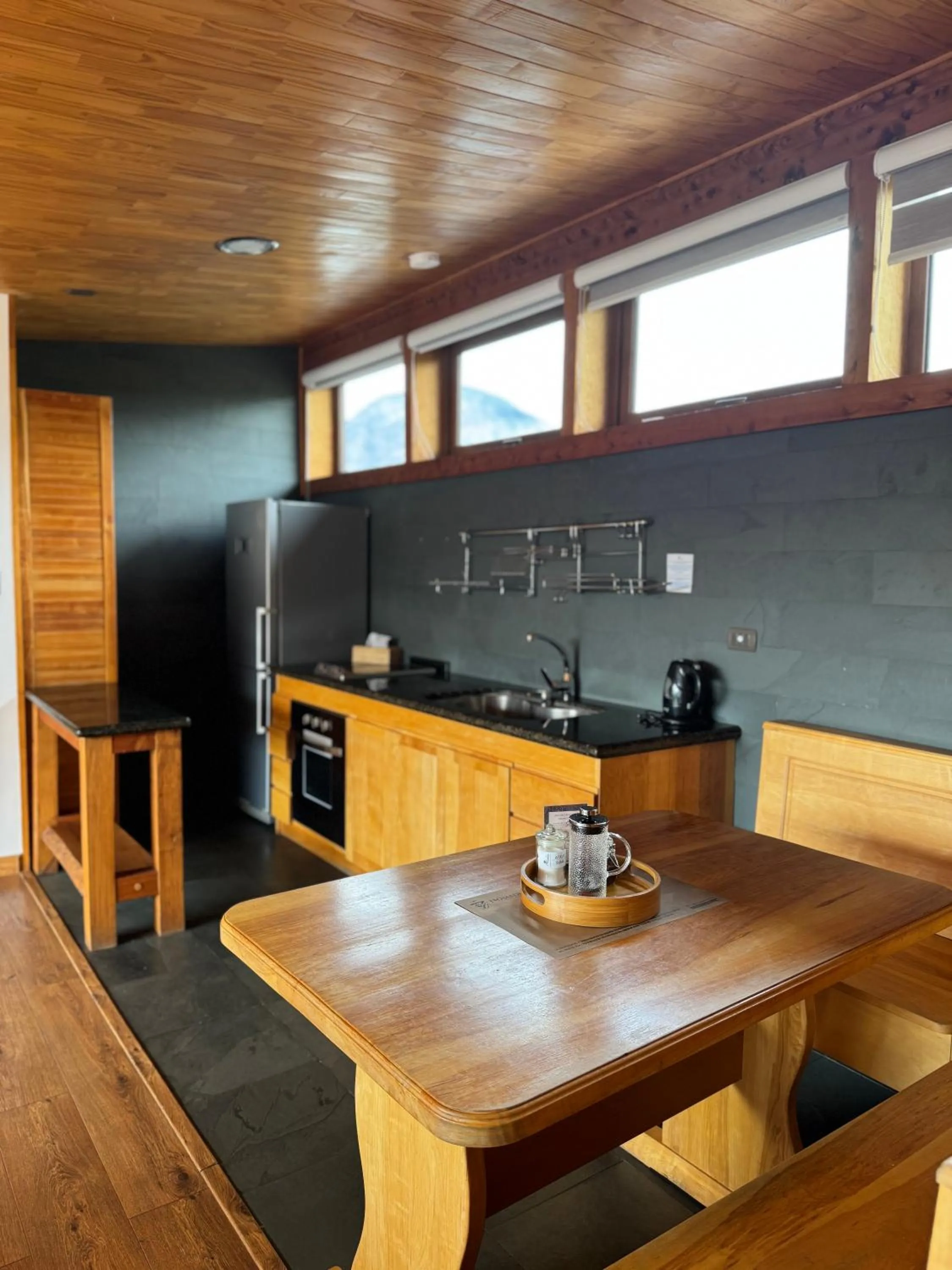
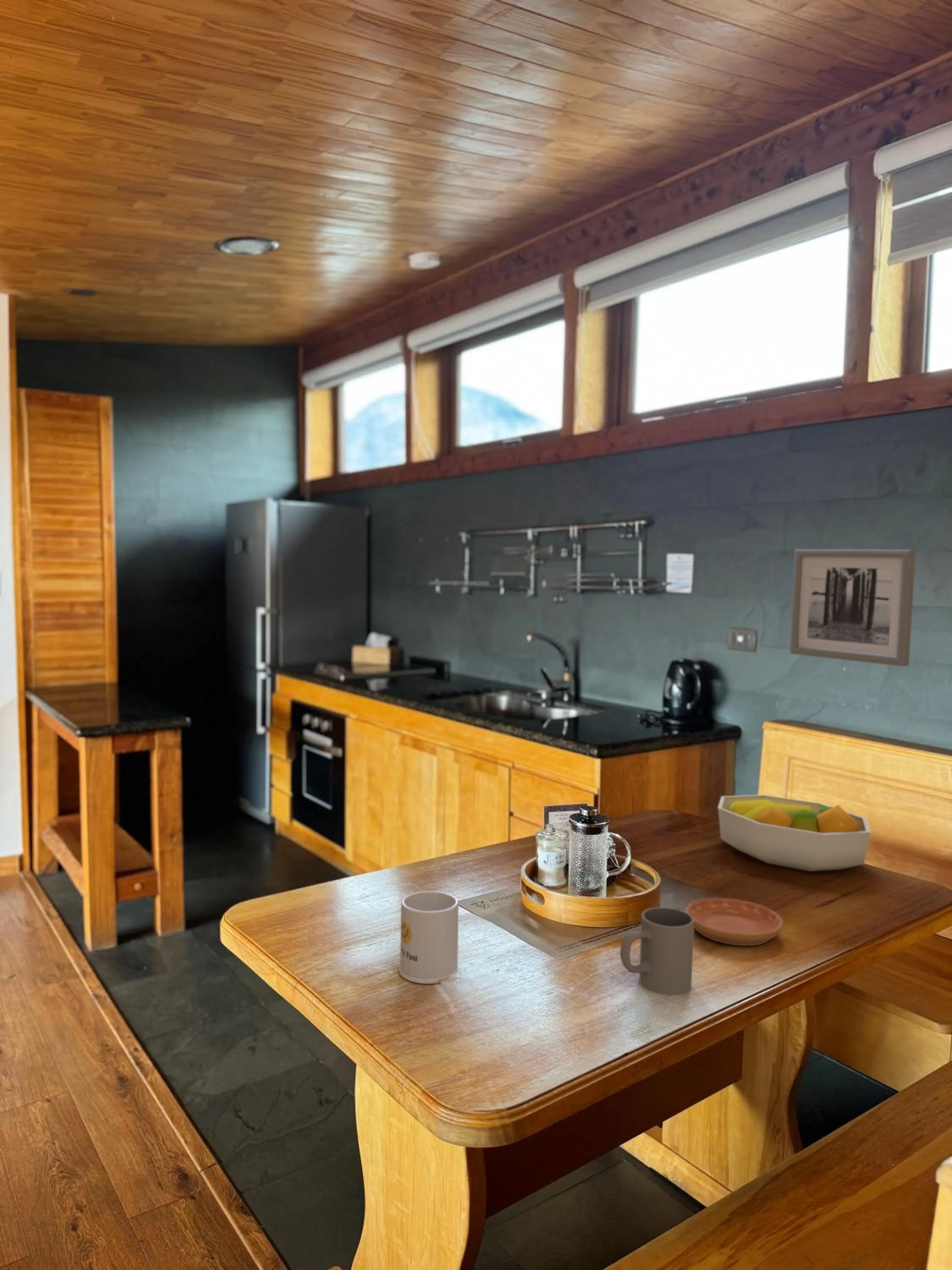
+ fruit bowl [717,794,871,872]
+ wall art [790,549,916,667]
+ mug [398,891,459,984]
+ mug [619,907,694,997]
+ saucer [685,897,783,946]
